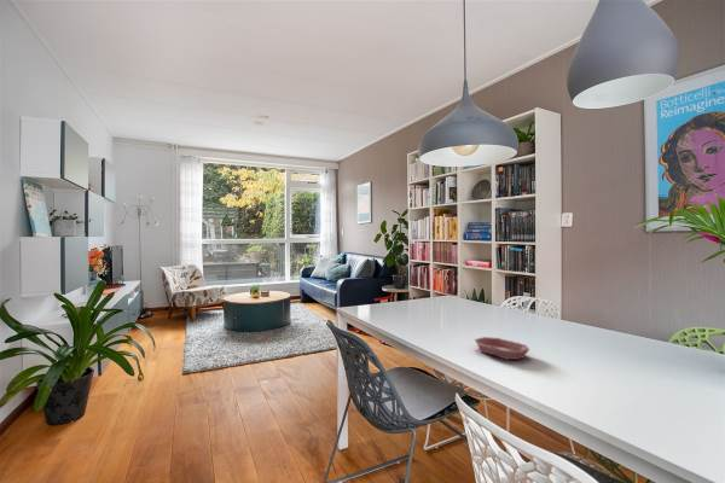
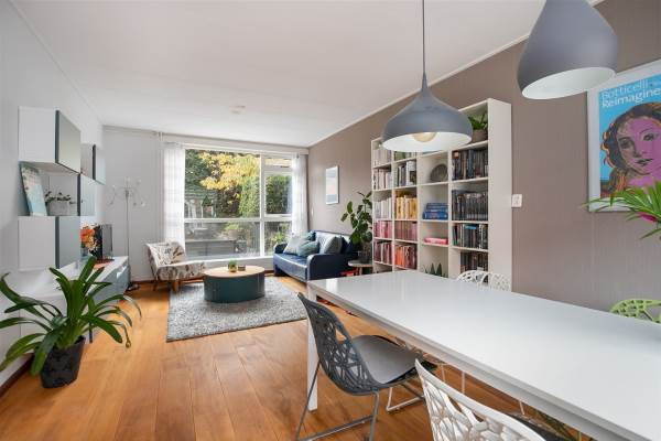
- bowl [474,336,530,361]
